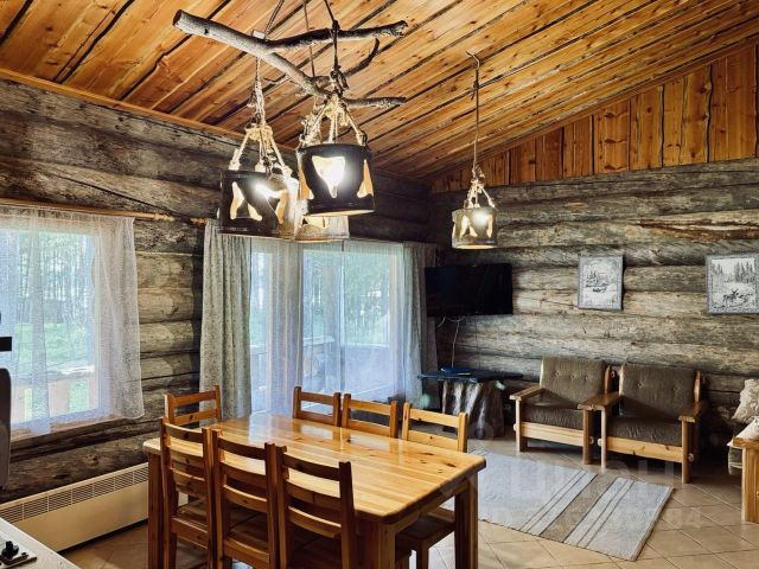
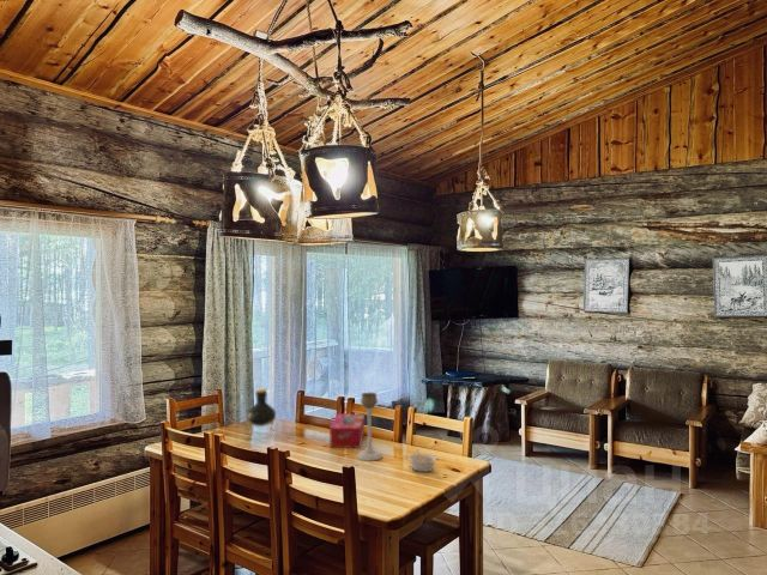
+ tissue box [328,413,366,449]
+ legume [406,448,439,473]
+ candle holder [356,392,384,461]
+ vase [246,387,277,440]
